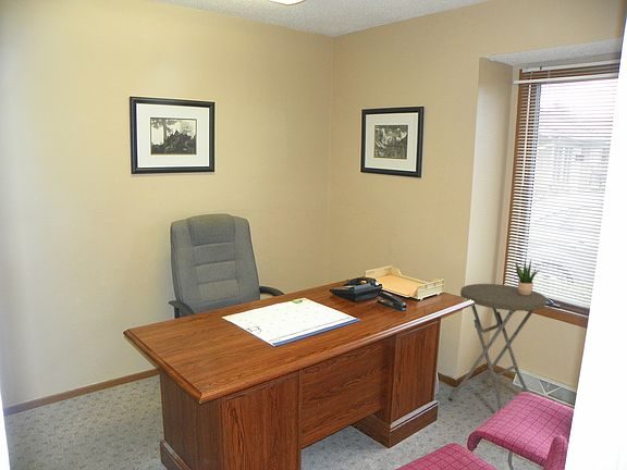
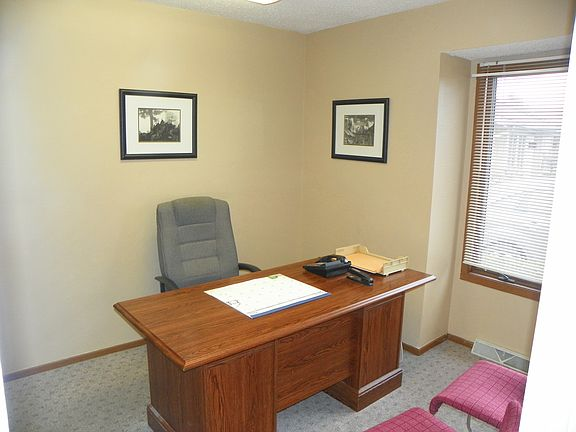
- side table [448,283,548,411]
- potted plant [513,258,542,295]
